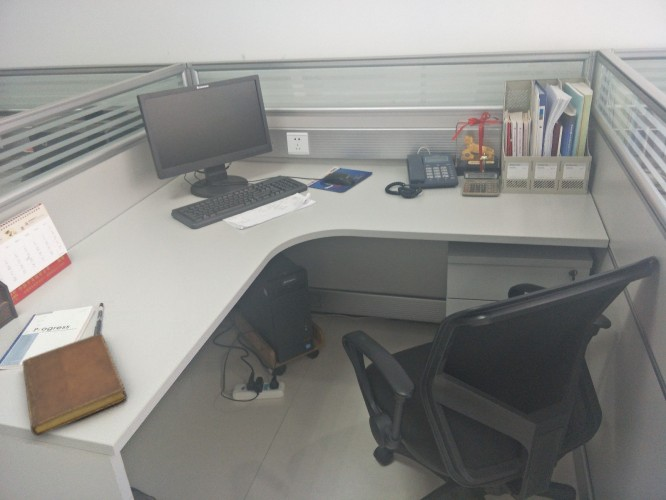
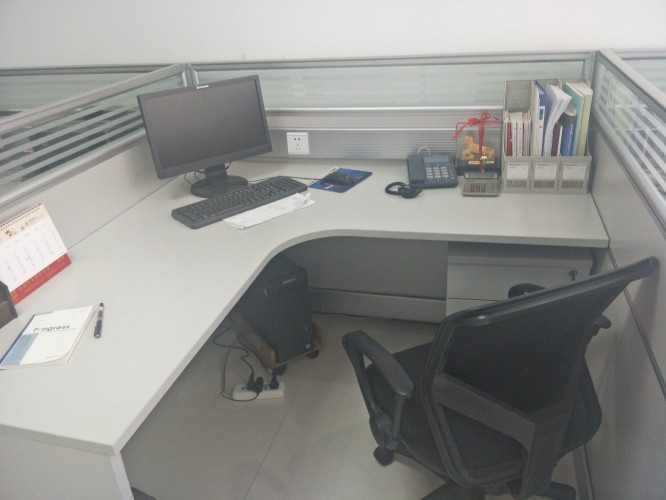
- notebook [21,333,128,437]
